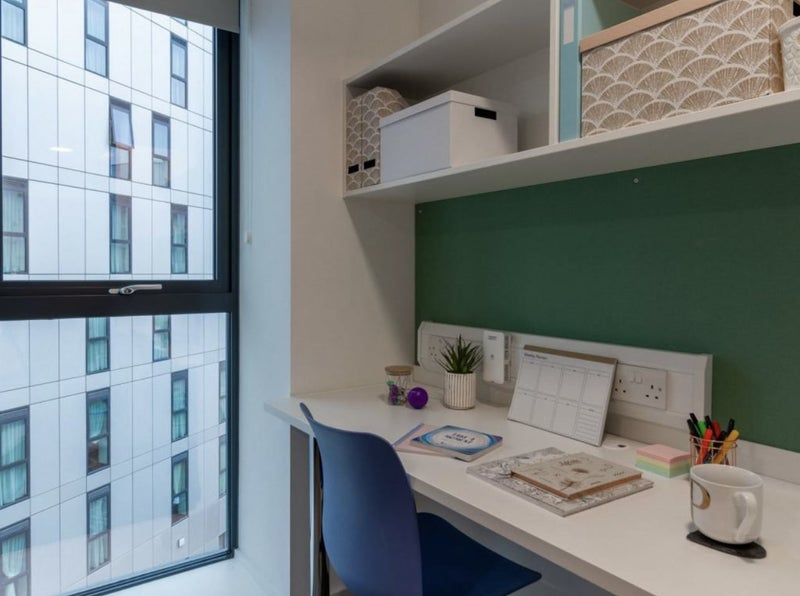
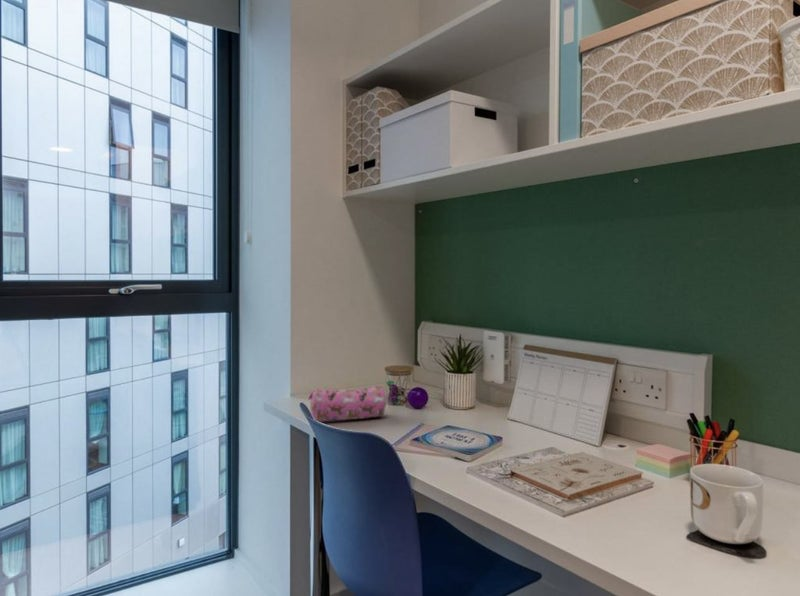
+ pencil case [307,385,387,422]
